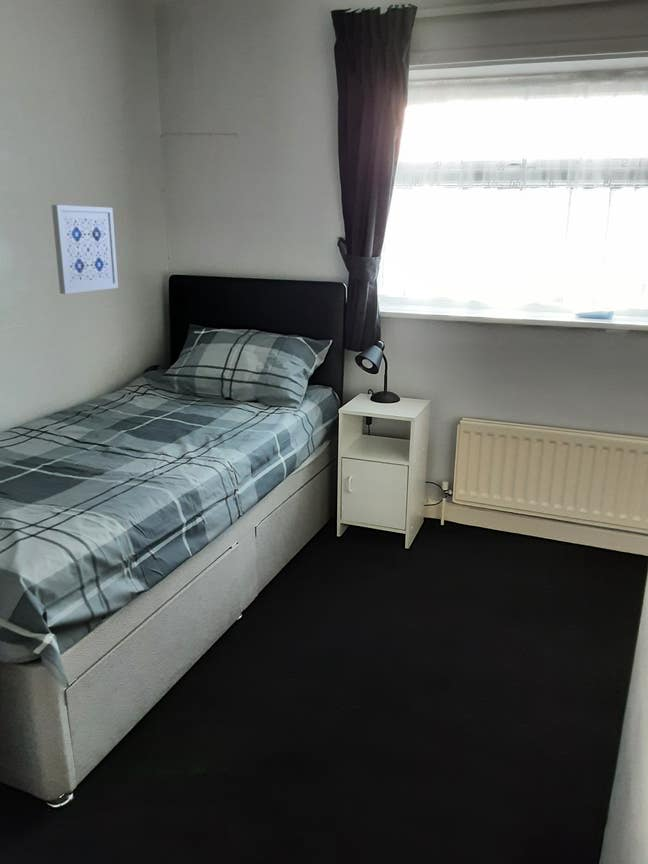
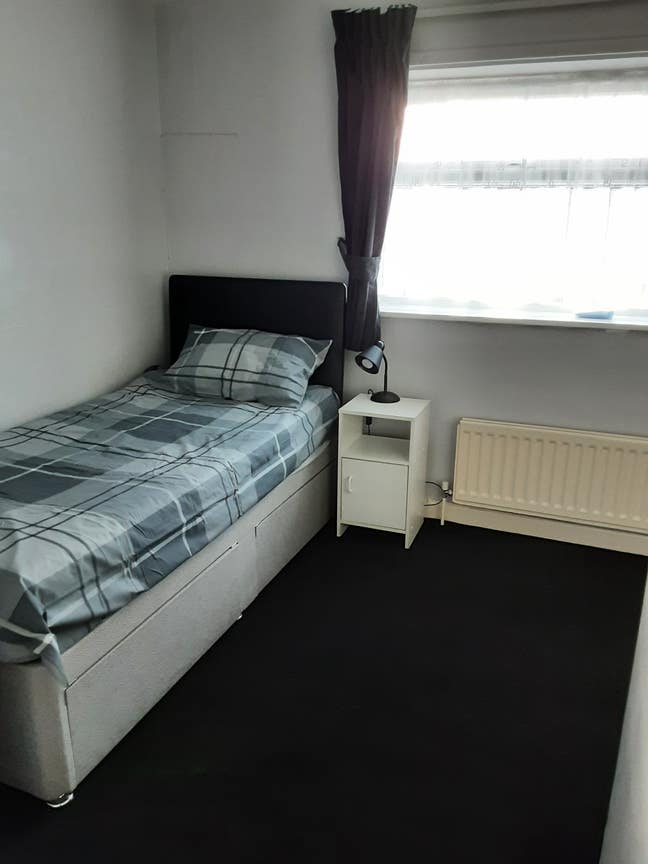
- wall art [51,204,119,295]
